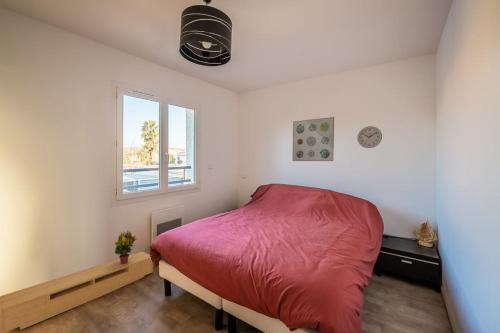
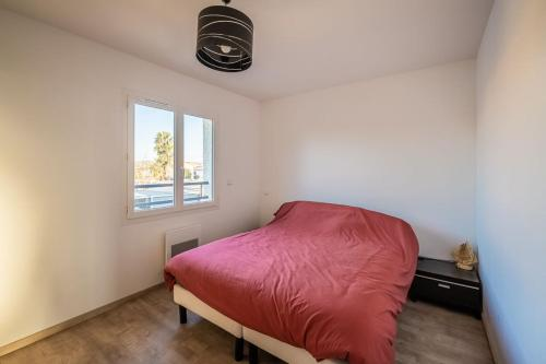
- wall art [291,116,335,162]
- wall clock [356,125,383,149]
- bench [0,250,154,333]
- potted plant [114,230,137,264]
